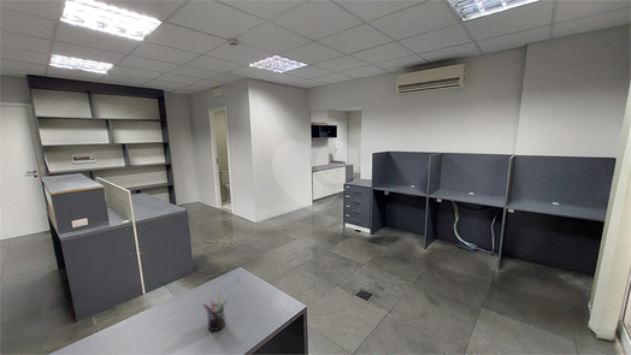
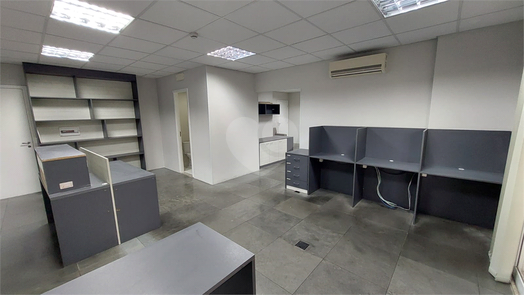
- pen holder [202,291,229,332]
